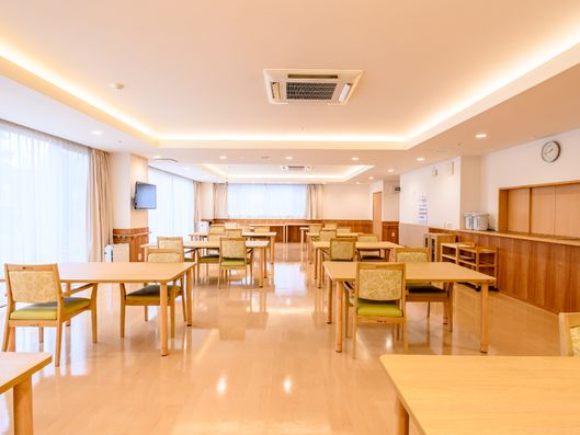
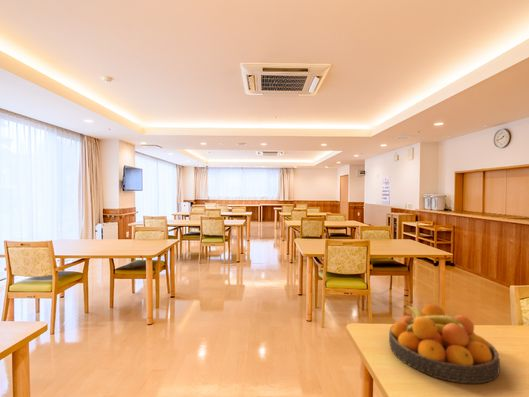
+ fruit bowl [388,303,501,385]
